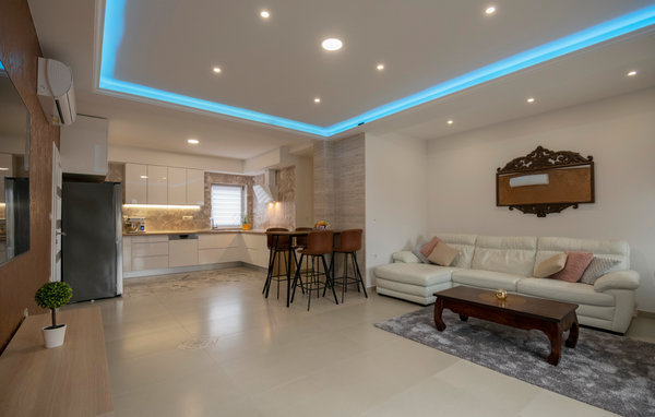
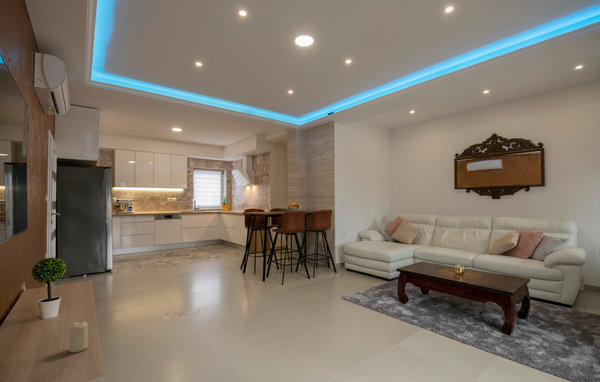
+ candle [68,320,89,353]
